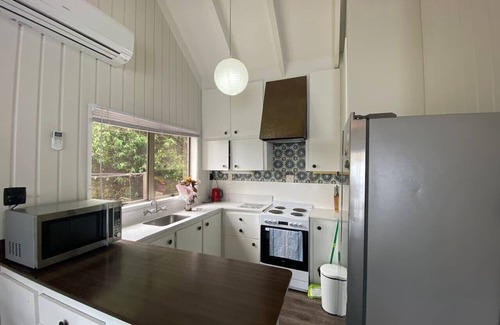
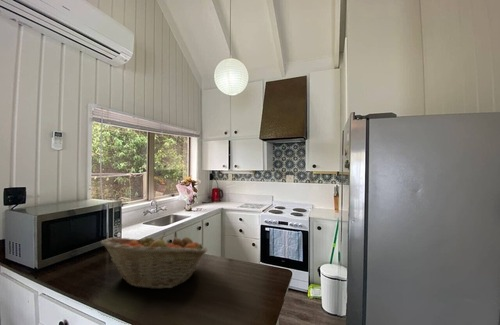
+ fruit basket [99,232,209,290]
